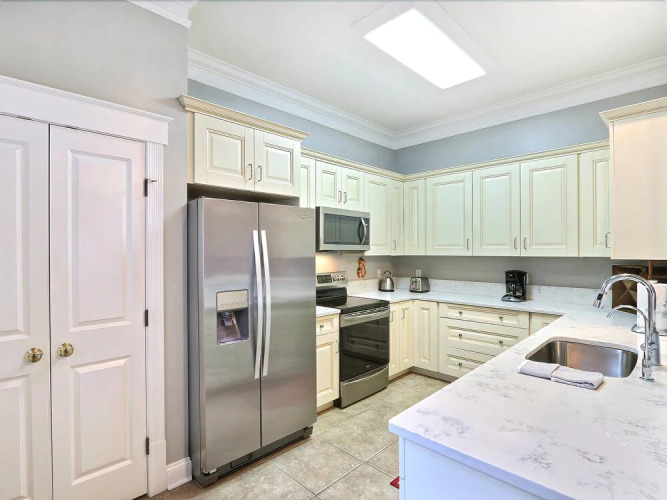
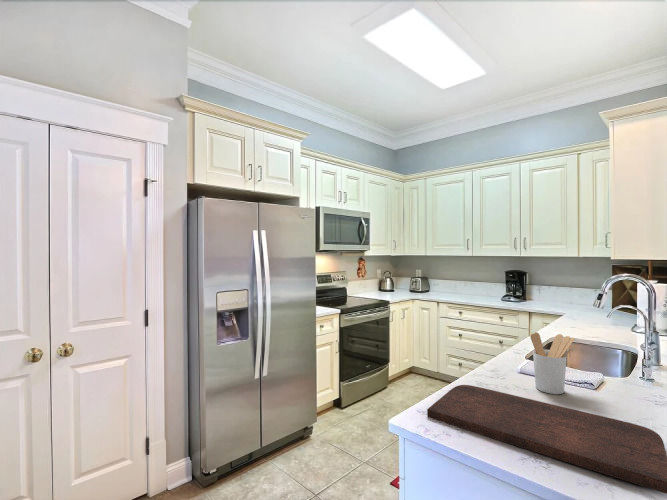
+ utensil holder [529,332,575,395]
+ cutting board [426,384,667,495]
